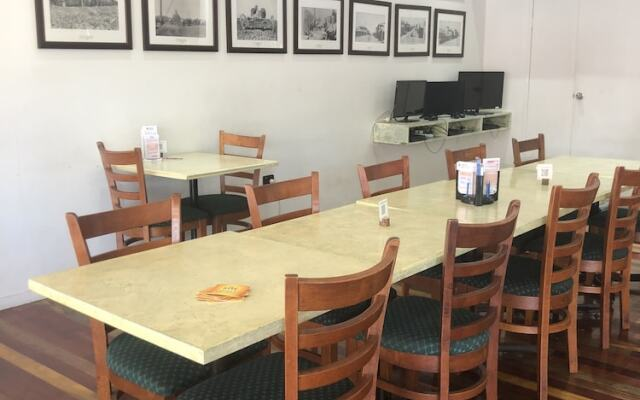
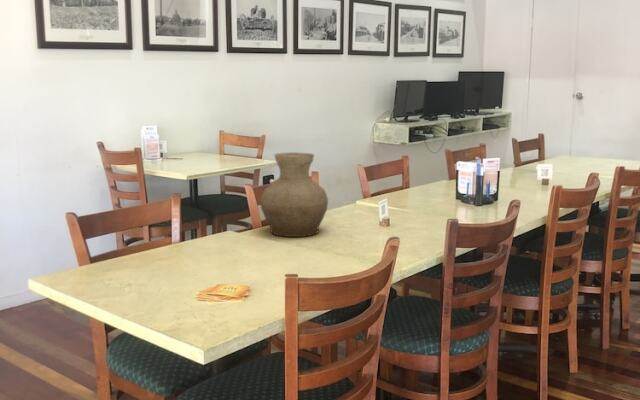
+ vase [259,152,329,238]
